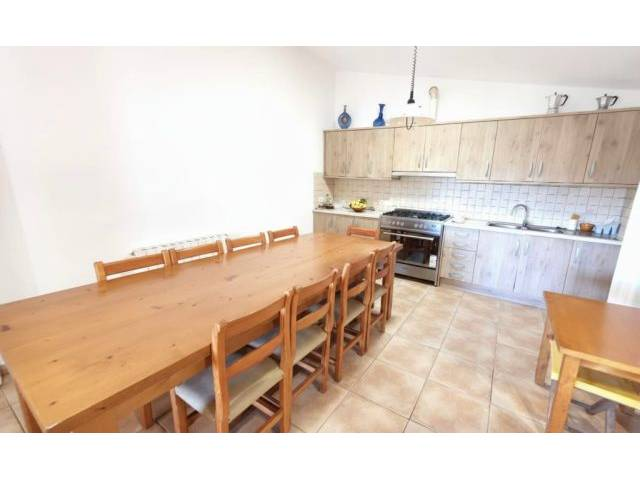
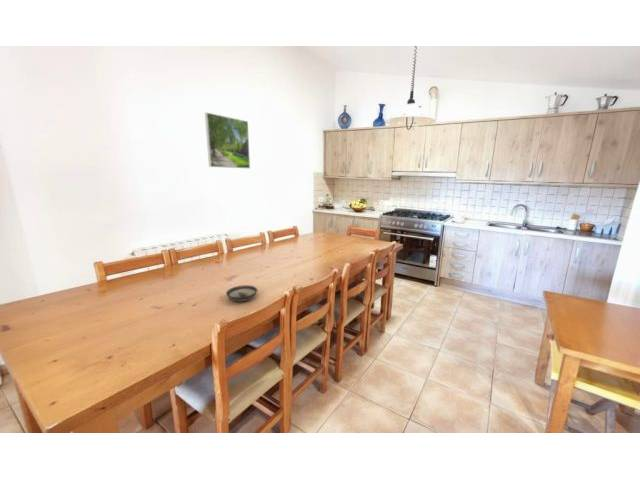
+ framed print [204,111,251,169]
+ saucer [225,284,259,302]
